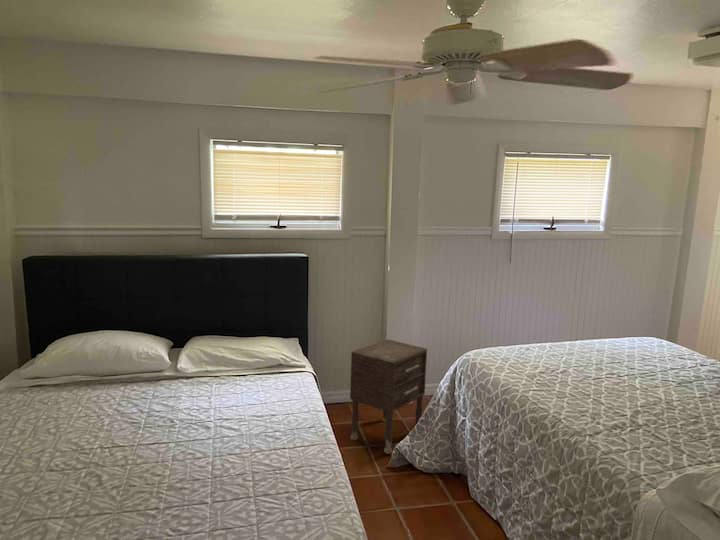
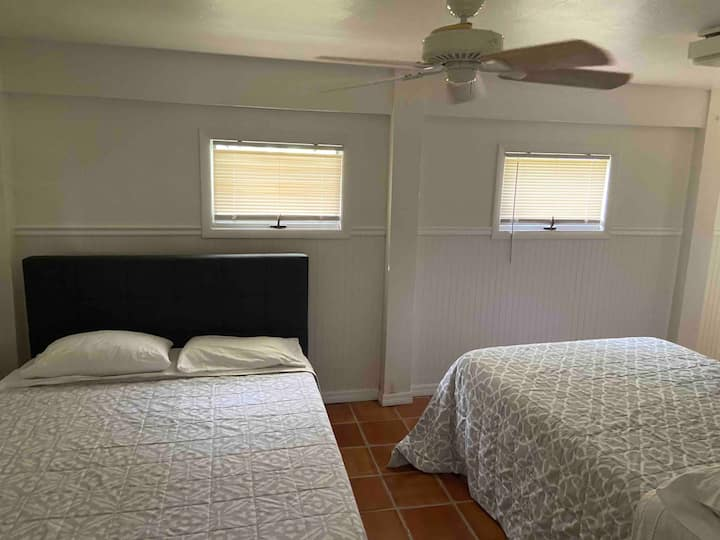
- nightstand [349,339,428,455]
